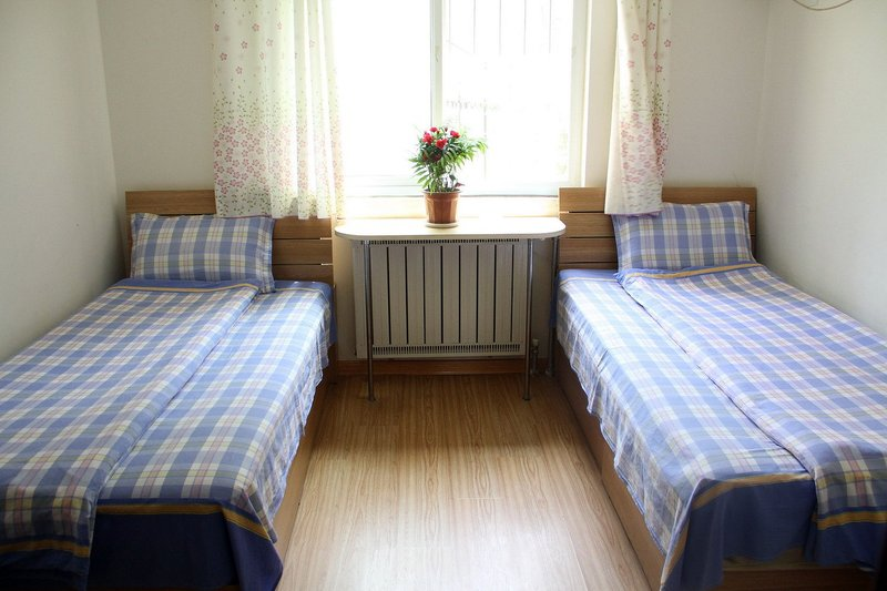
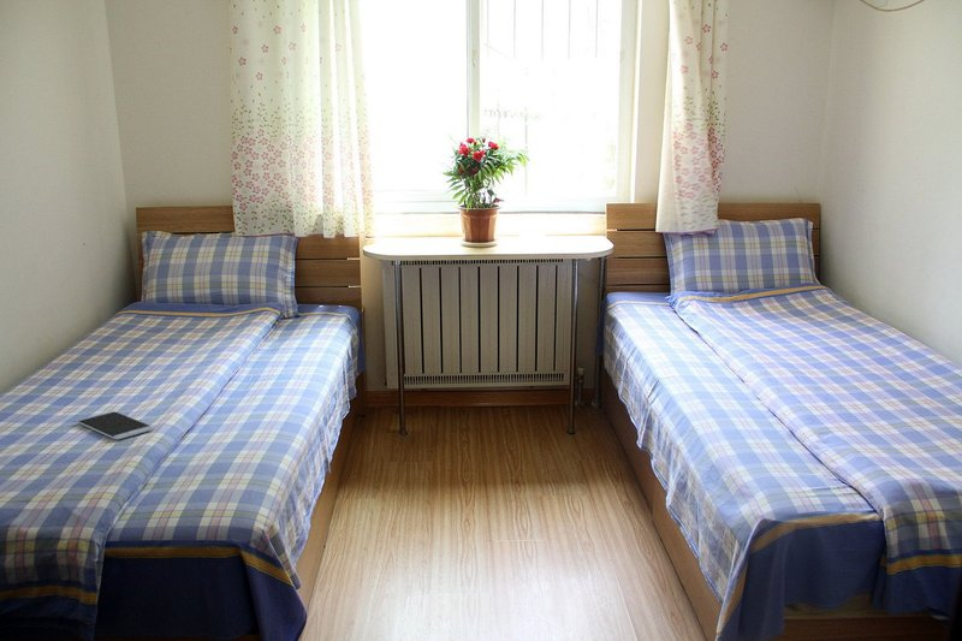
+ smartphone [76,410,154,440]
